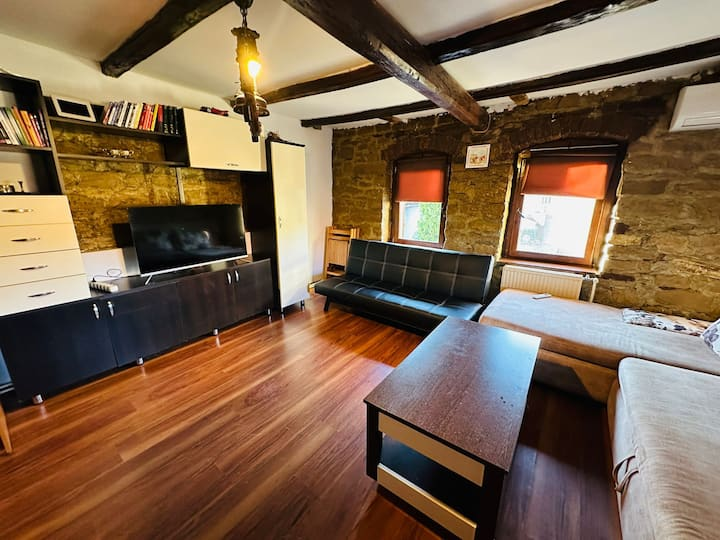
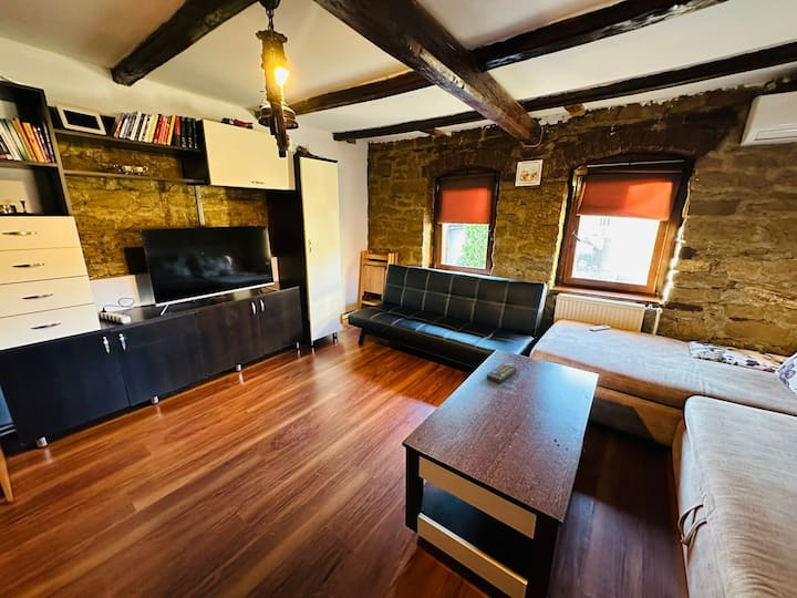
+ remote control [486,362,518,384]
